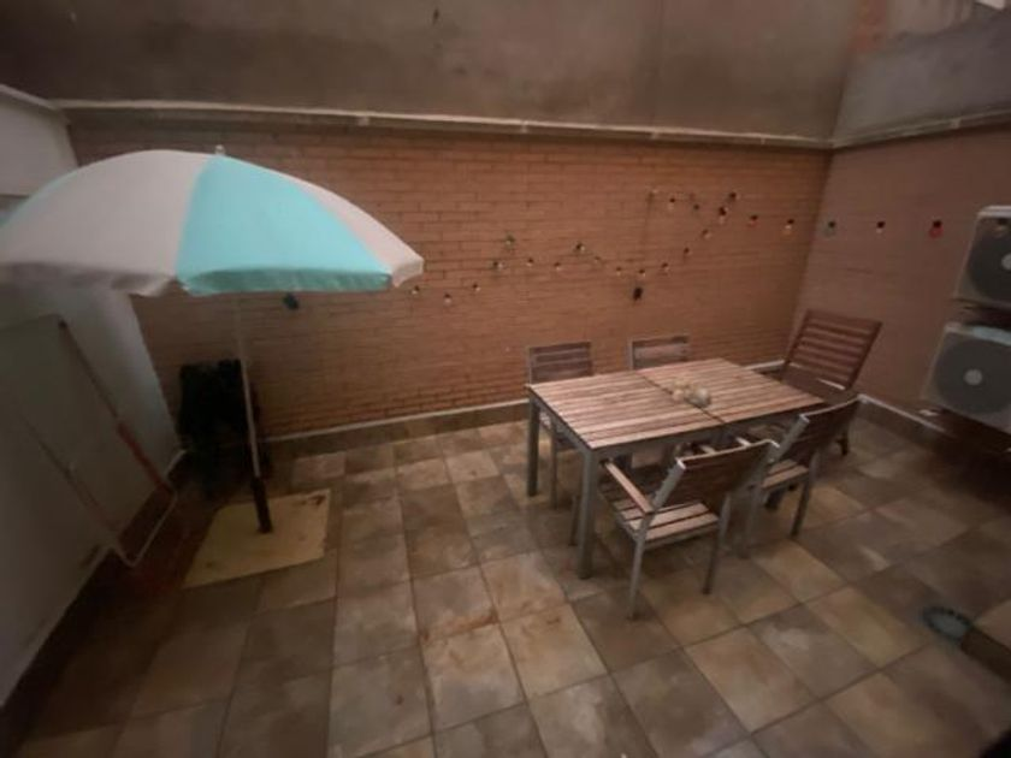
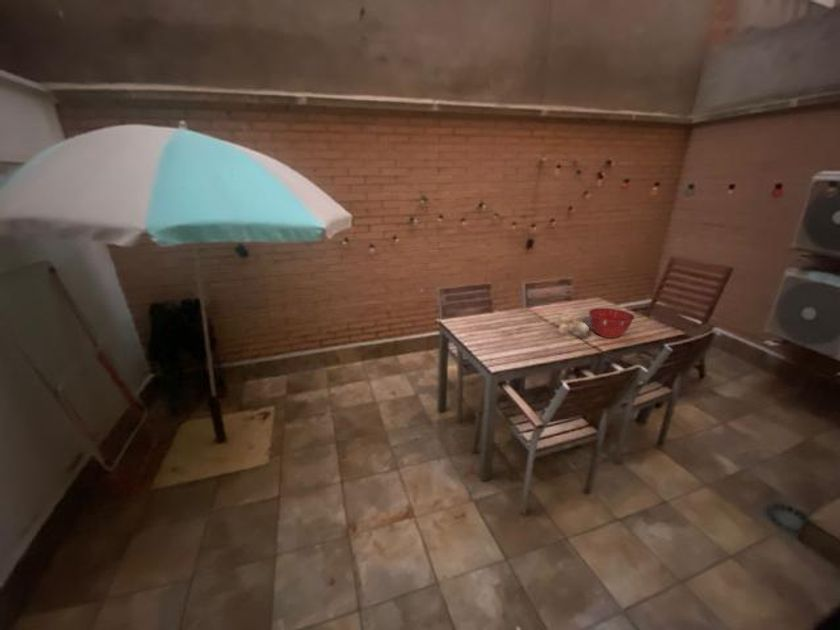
+ mixing bowl [588,307,636,339]
